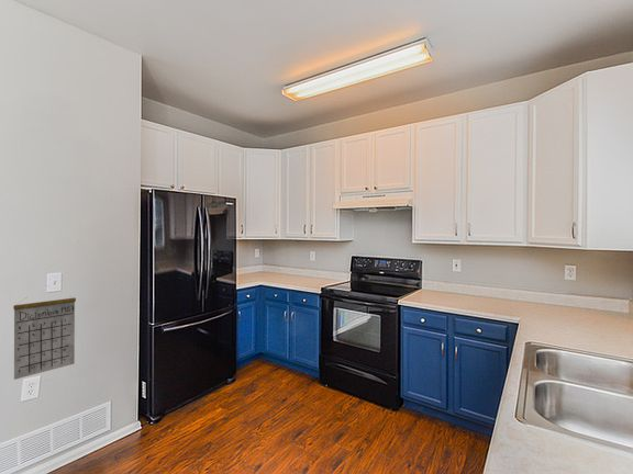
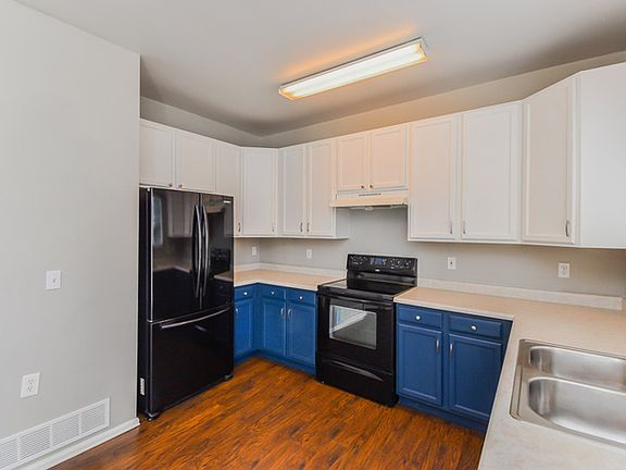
- calendar [12,284,77,381]
